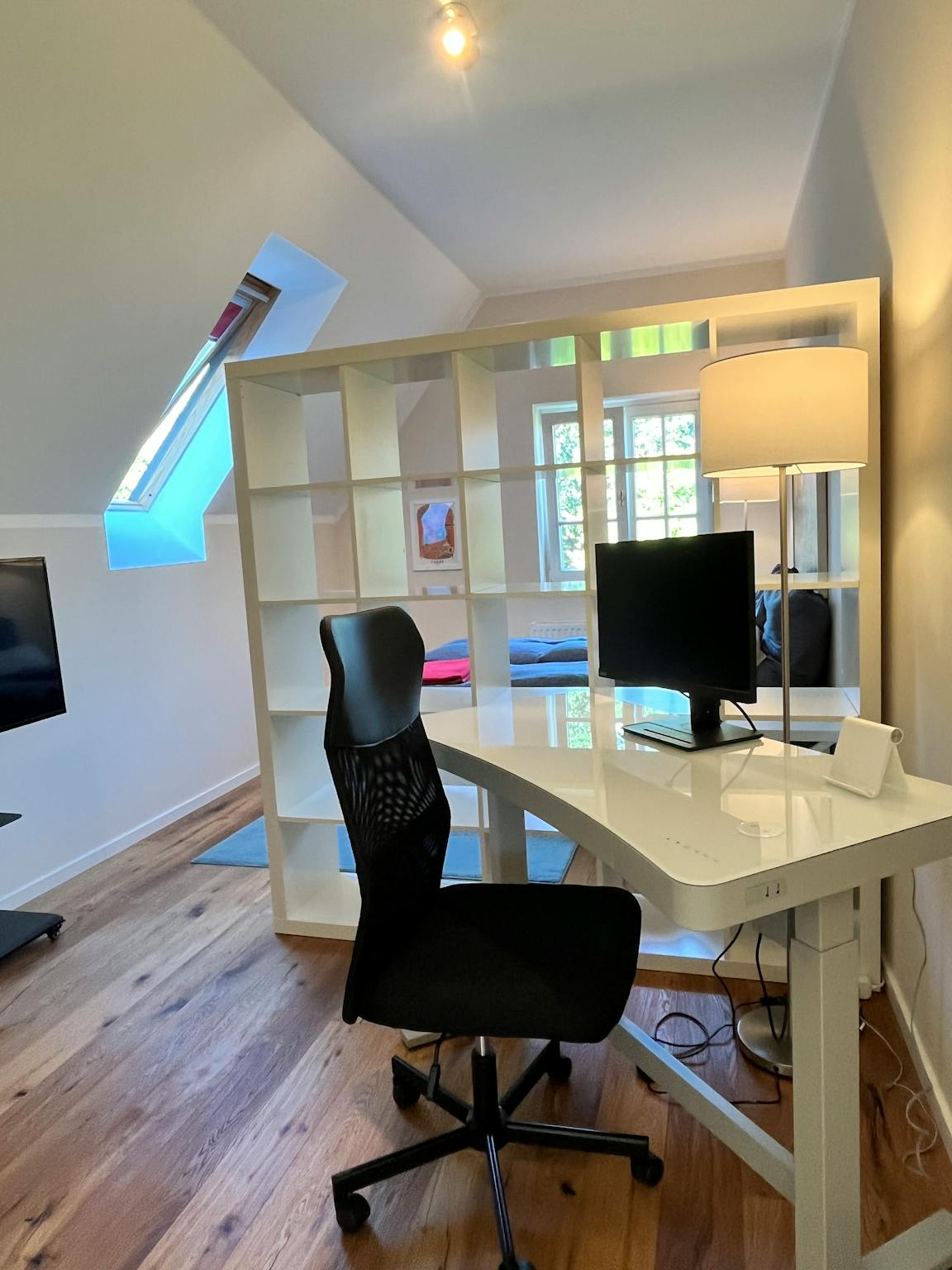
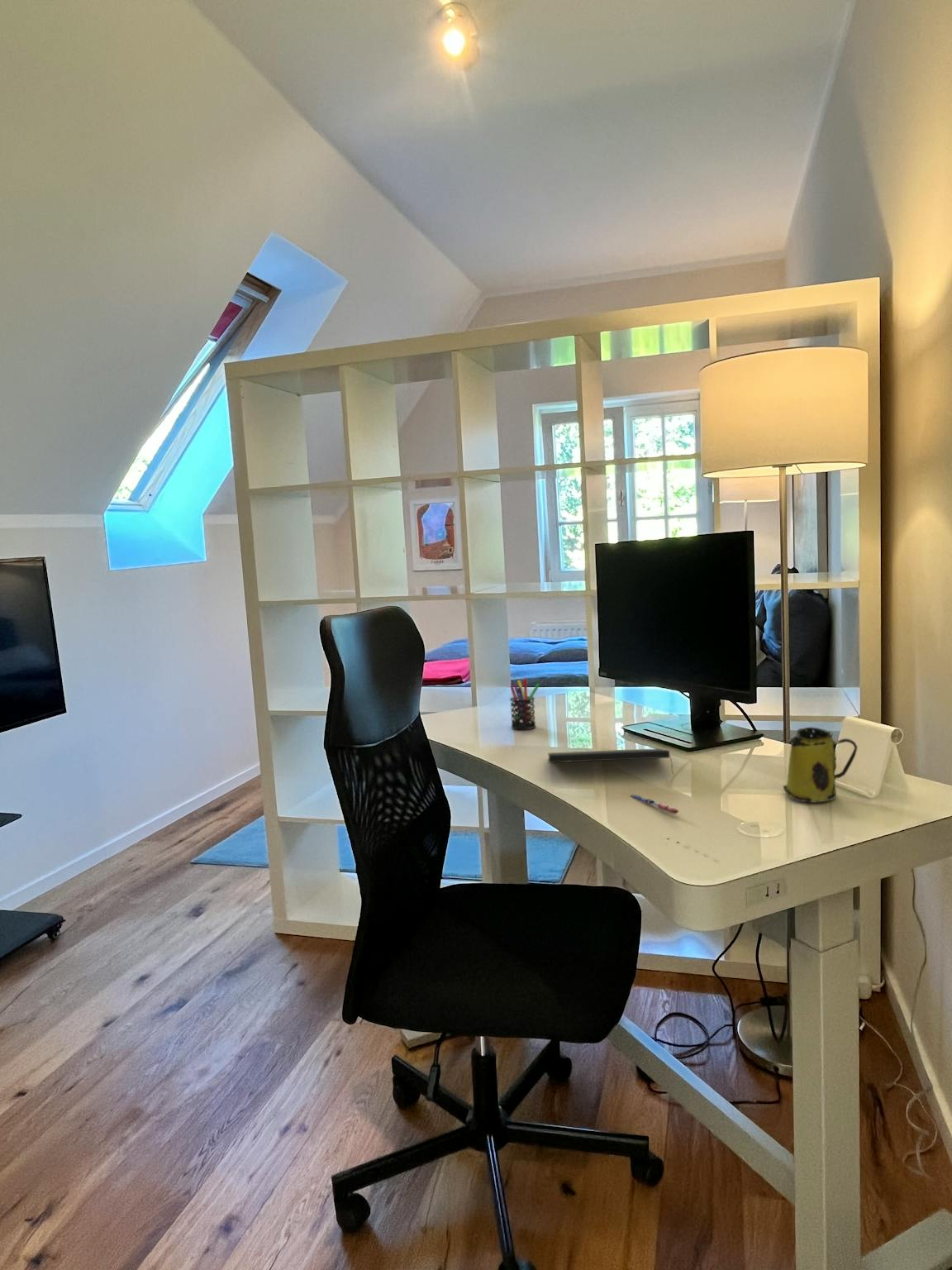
+ pen holder [509,677,540,730]
+ mug [782,727,859,804]
+ pen [629,794,680,814]
+ notepad [547,747,674,774]
